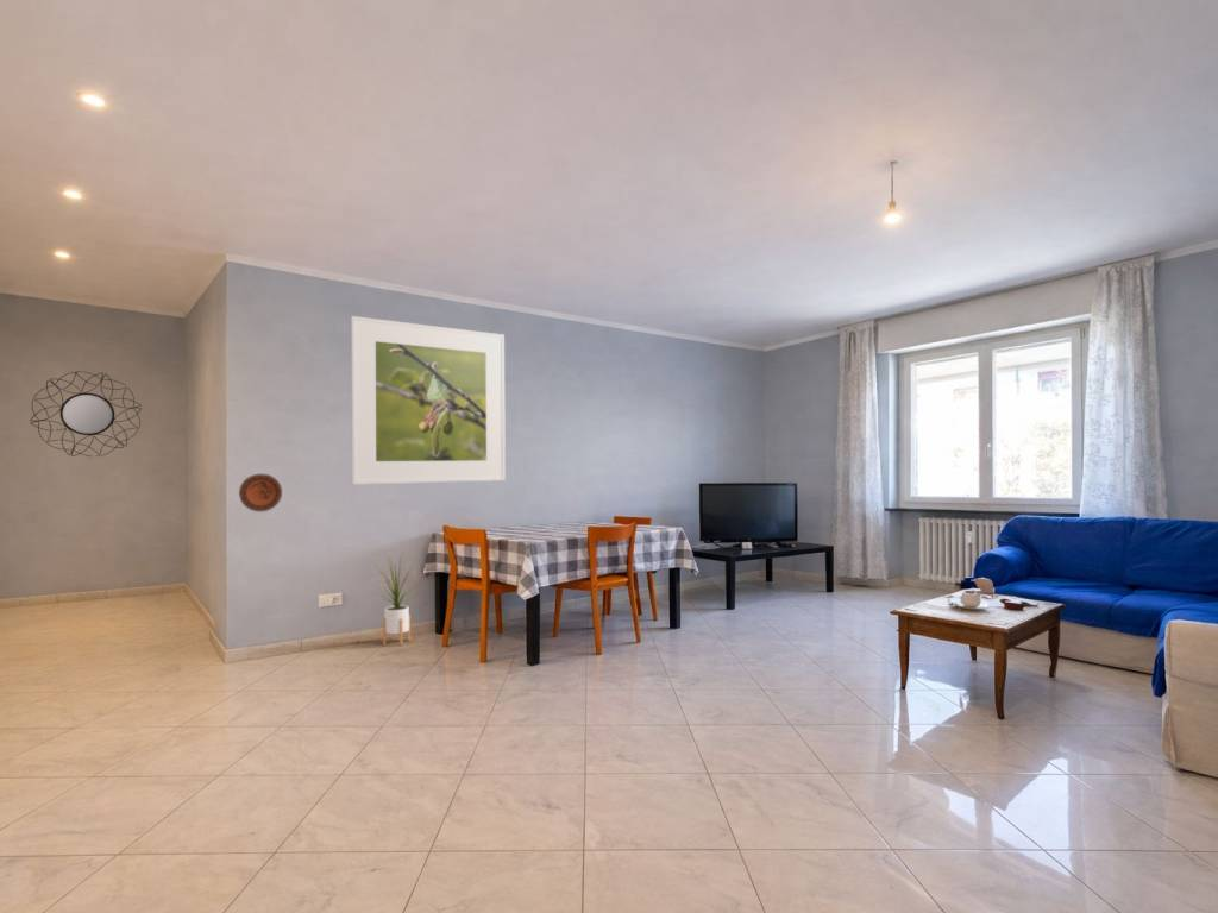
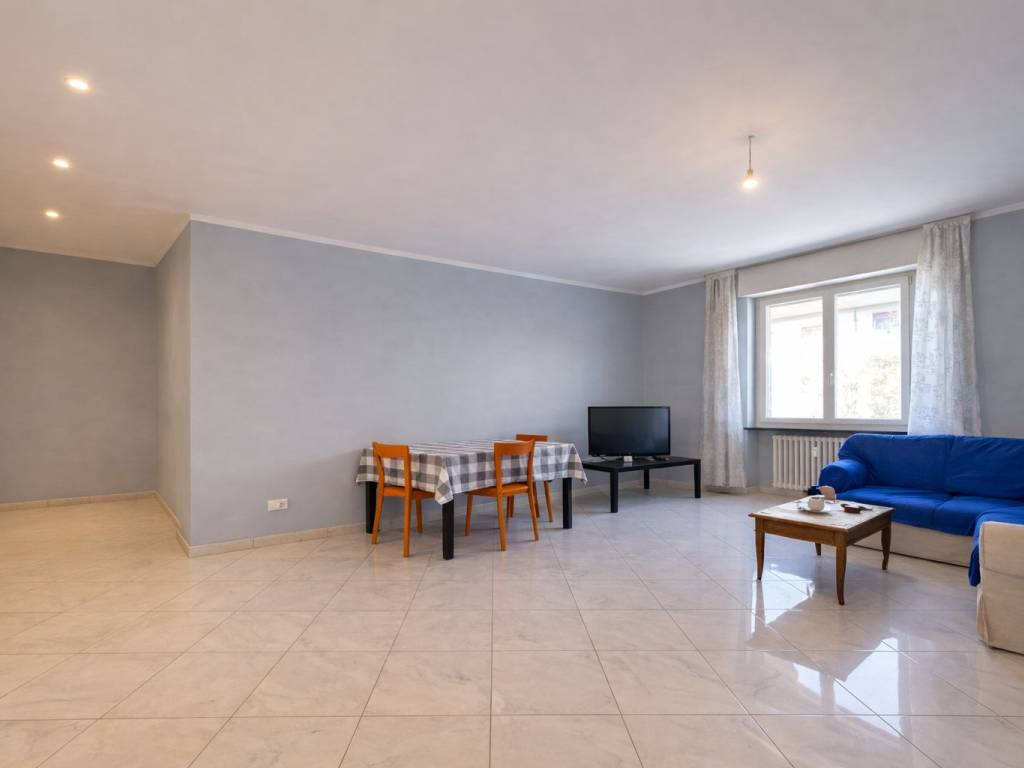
- house plant [373,554,420,647]
- home mirror [29,370,143,458]
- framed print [350,315,507,486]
- decorative plate [238,473,283,512]
